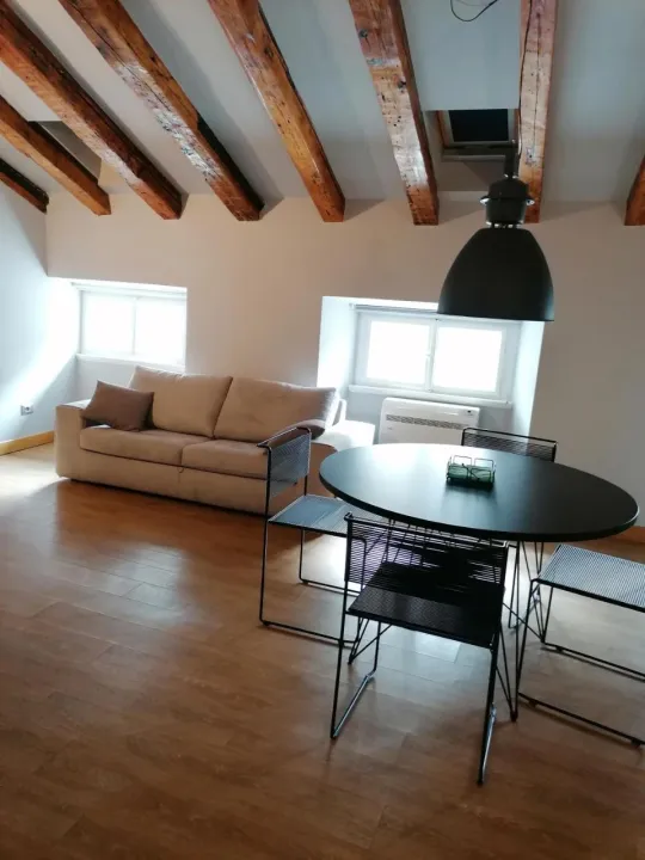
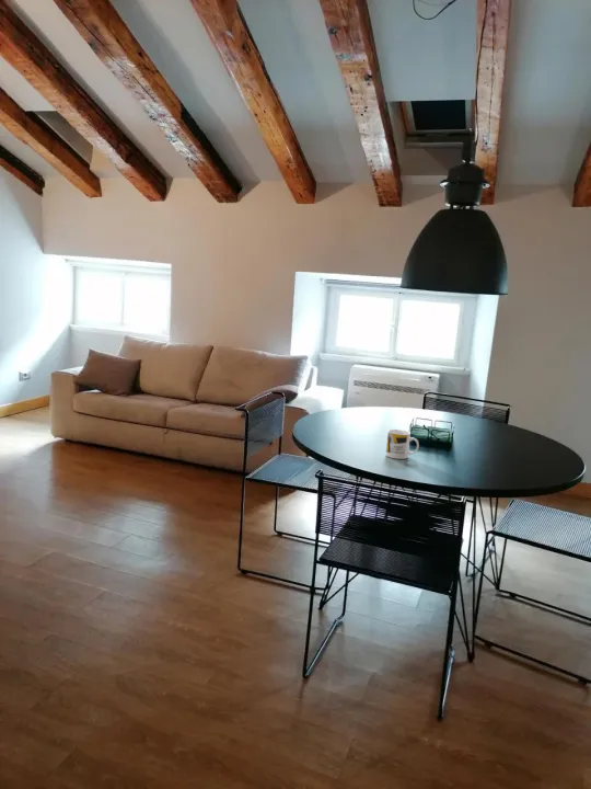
+ mug [385,428,420,460]
